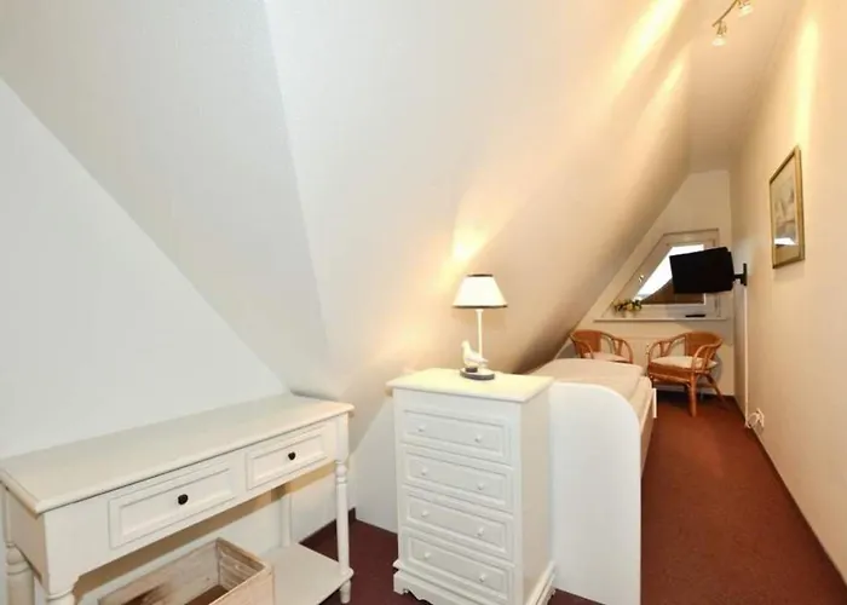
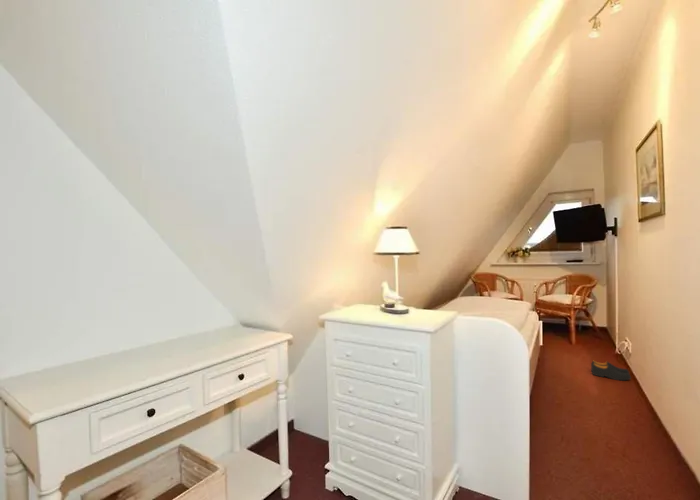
+ shoes [590,360,632,381]
